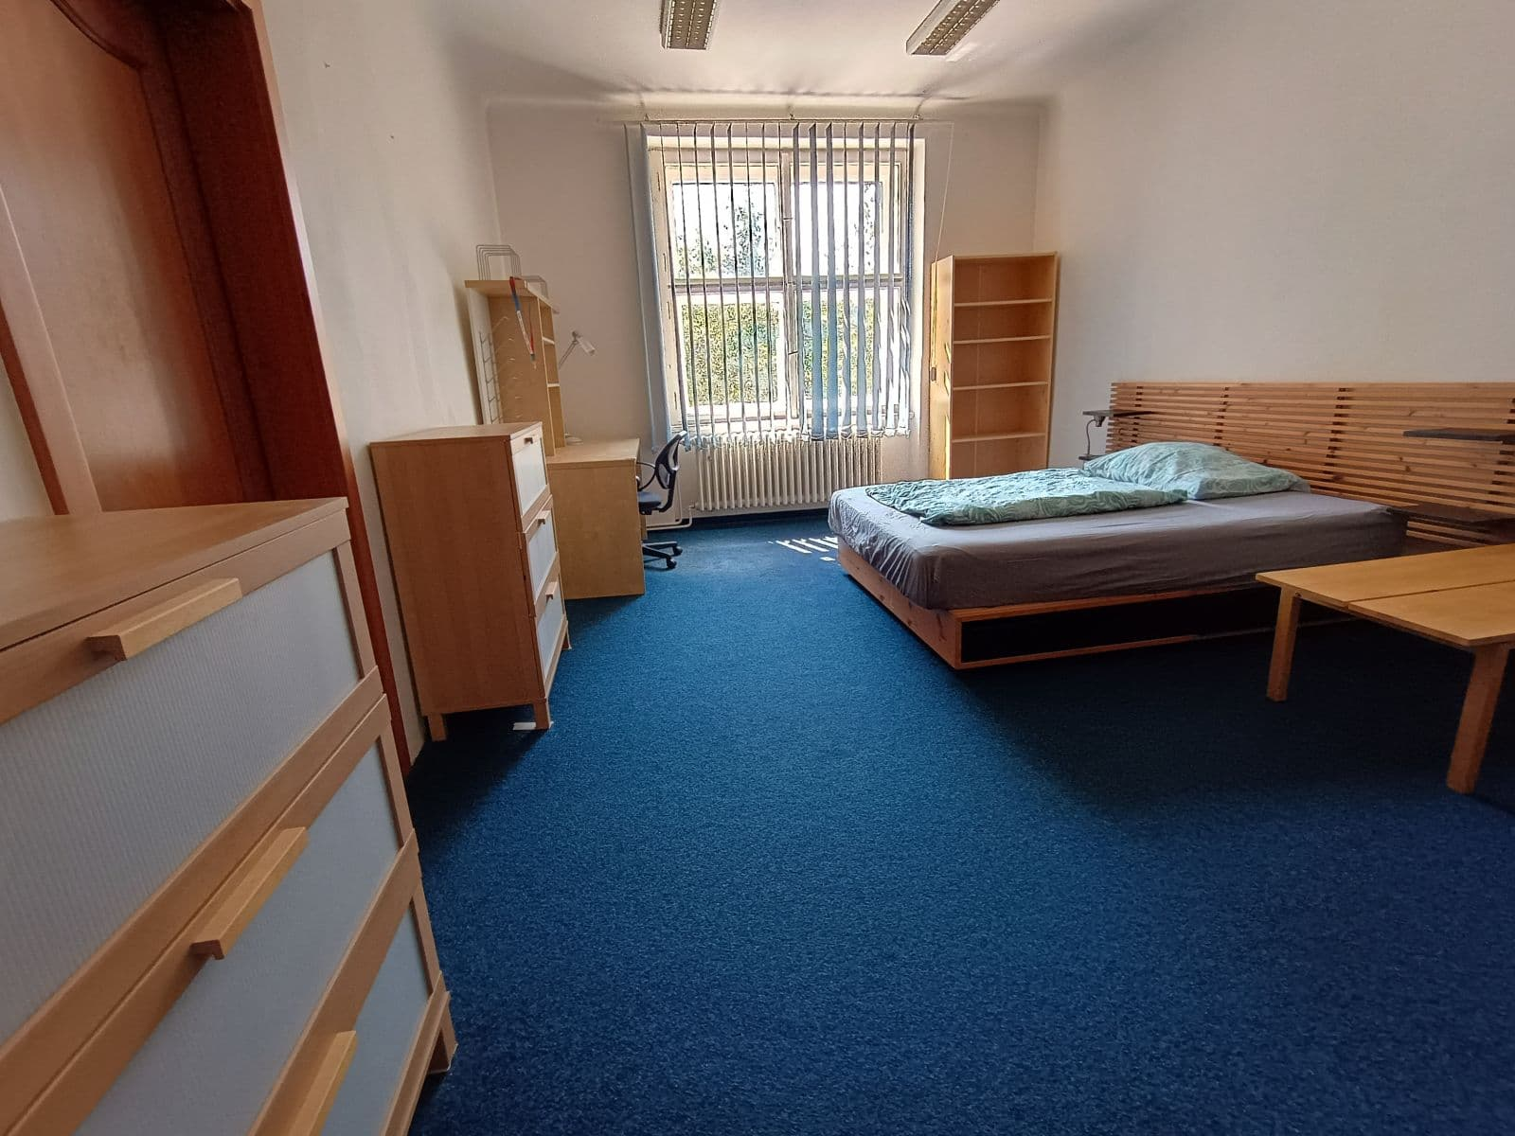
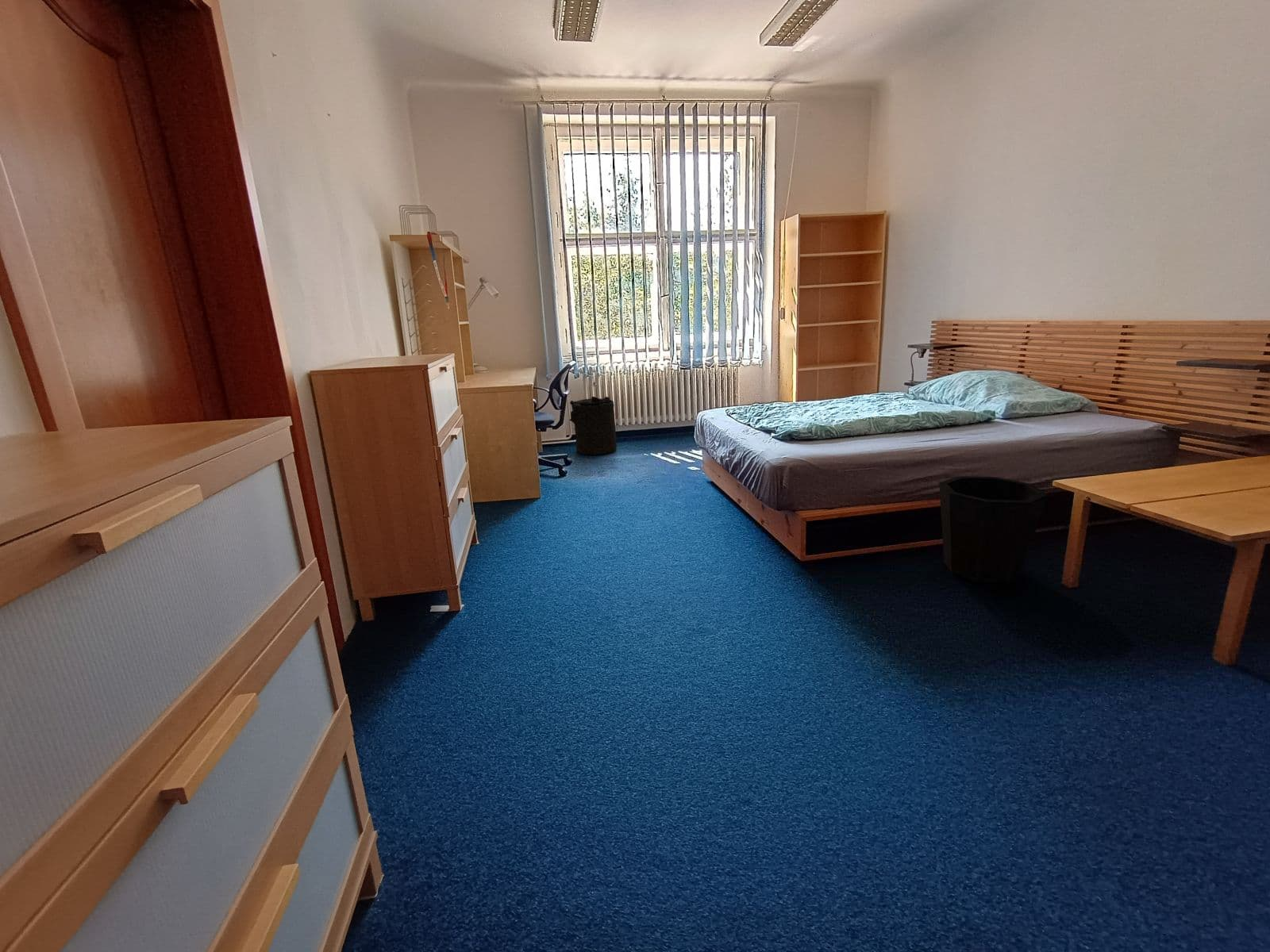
+ waste bin [938,476,1049,584]
+ laundry hamper [569,396,618,456]
